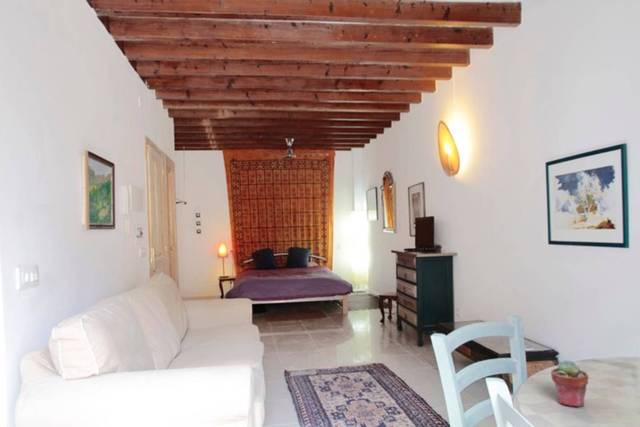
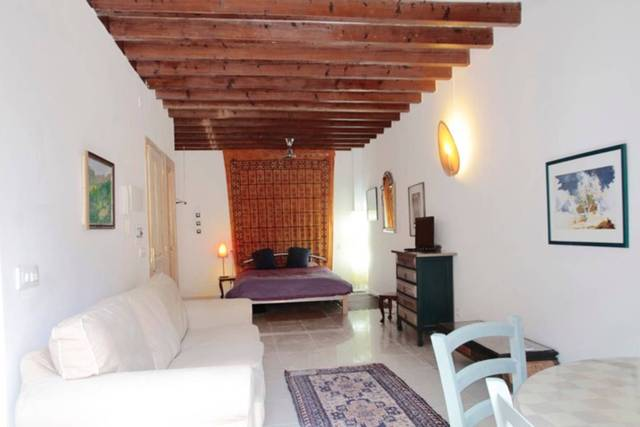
- potted succulent [550,359,589,408]
